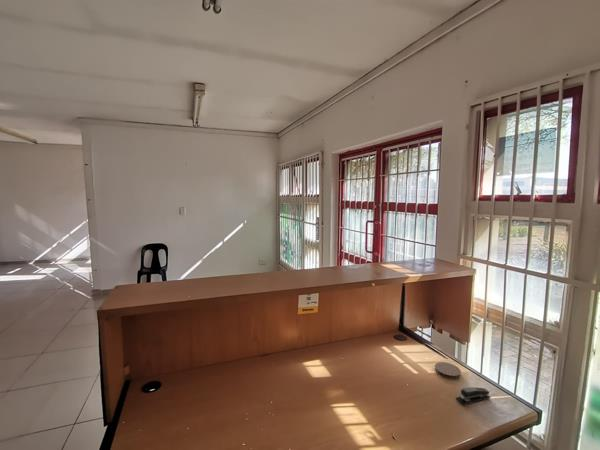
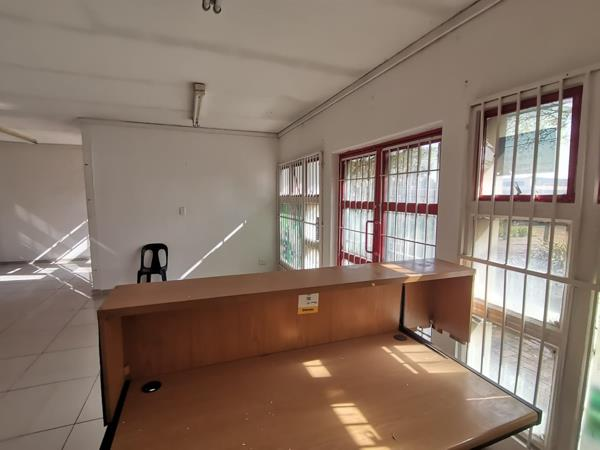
- stapler [455,386,492,406]
- coaster [434,361,462,380]
